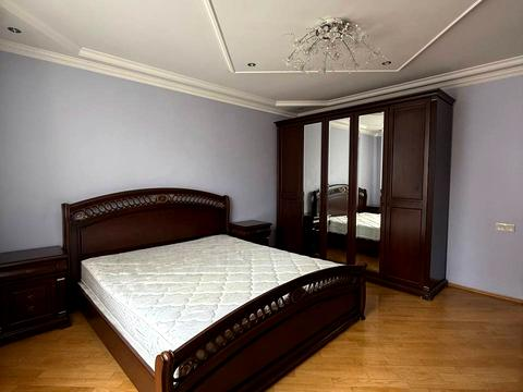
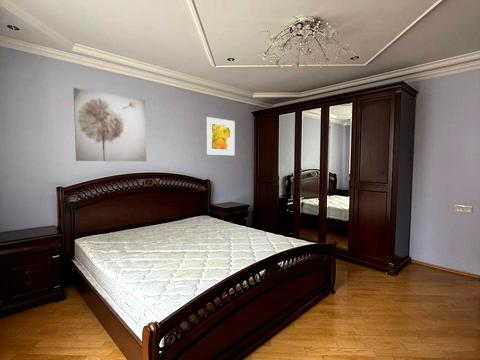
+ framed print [205,116,236,156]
+ wall art [72,87,147,162]
